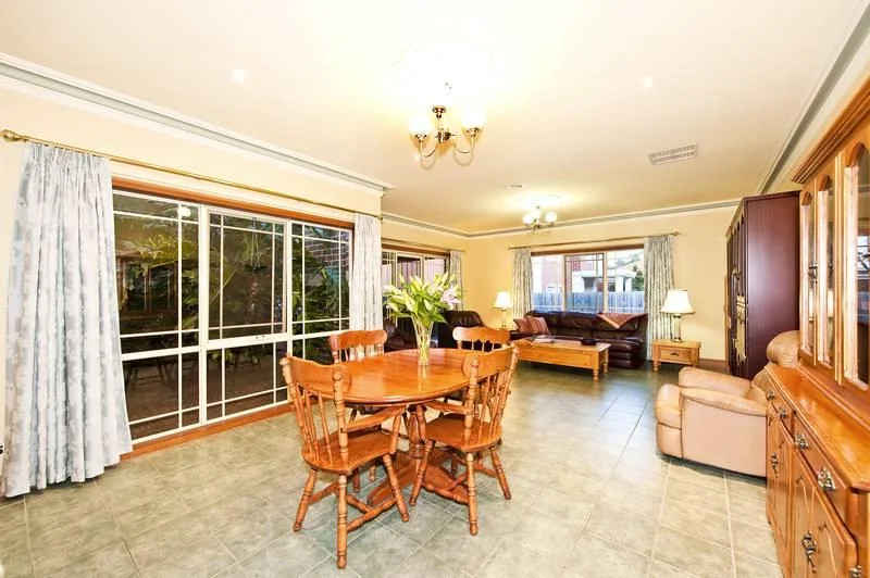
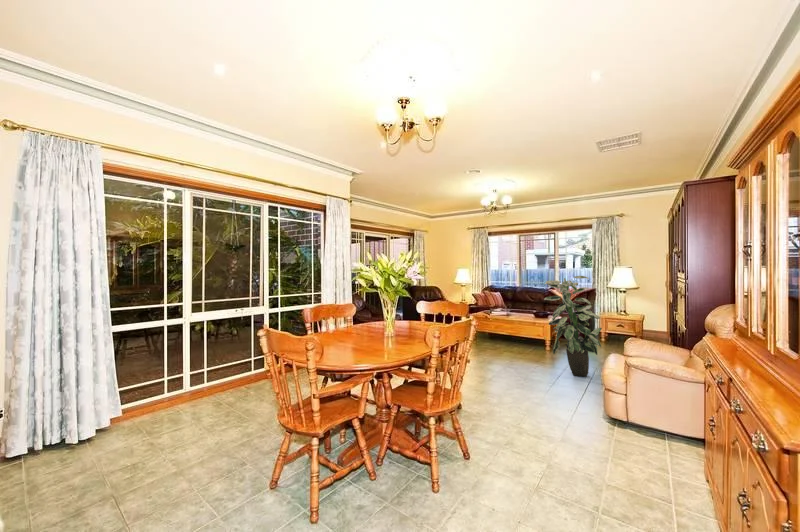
+ indoor plant [543,275,603,377]
